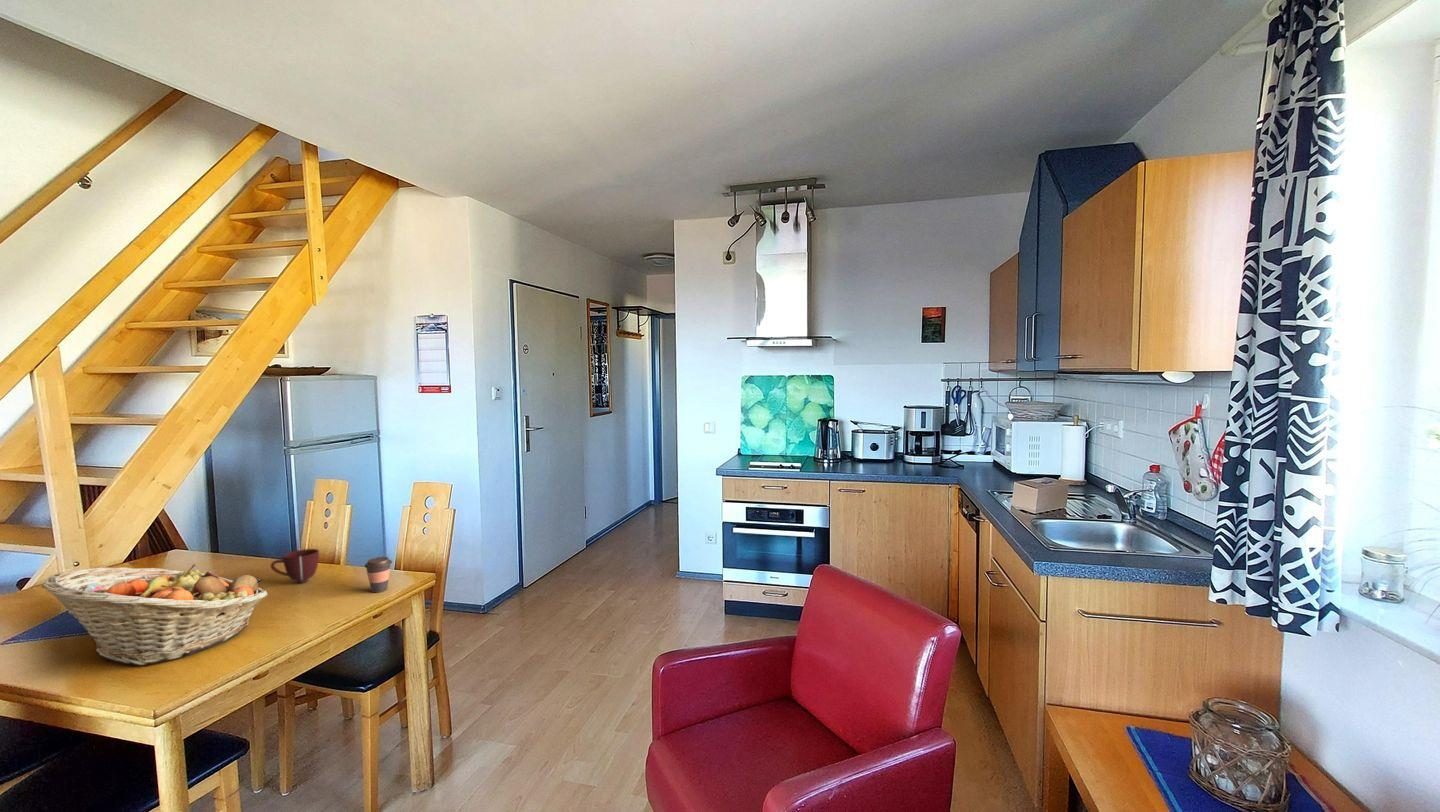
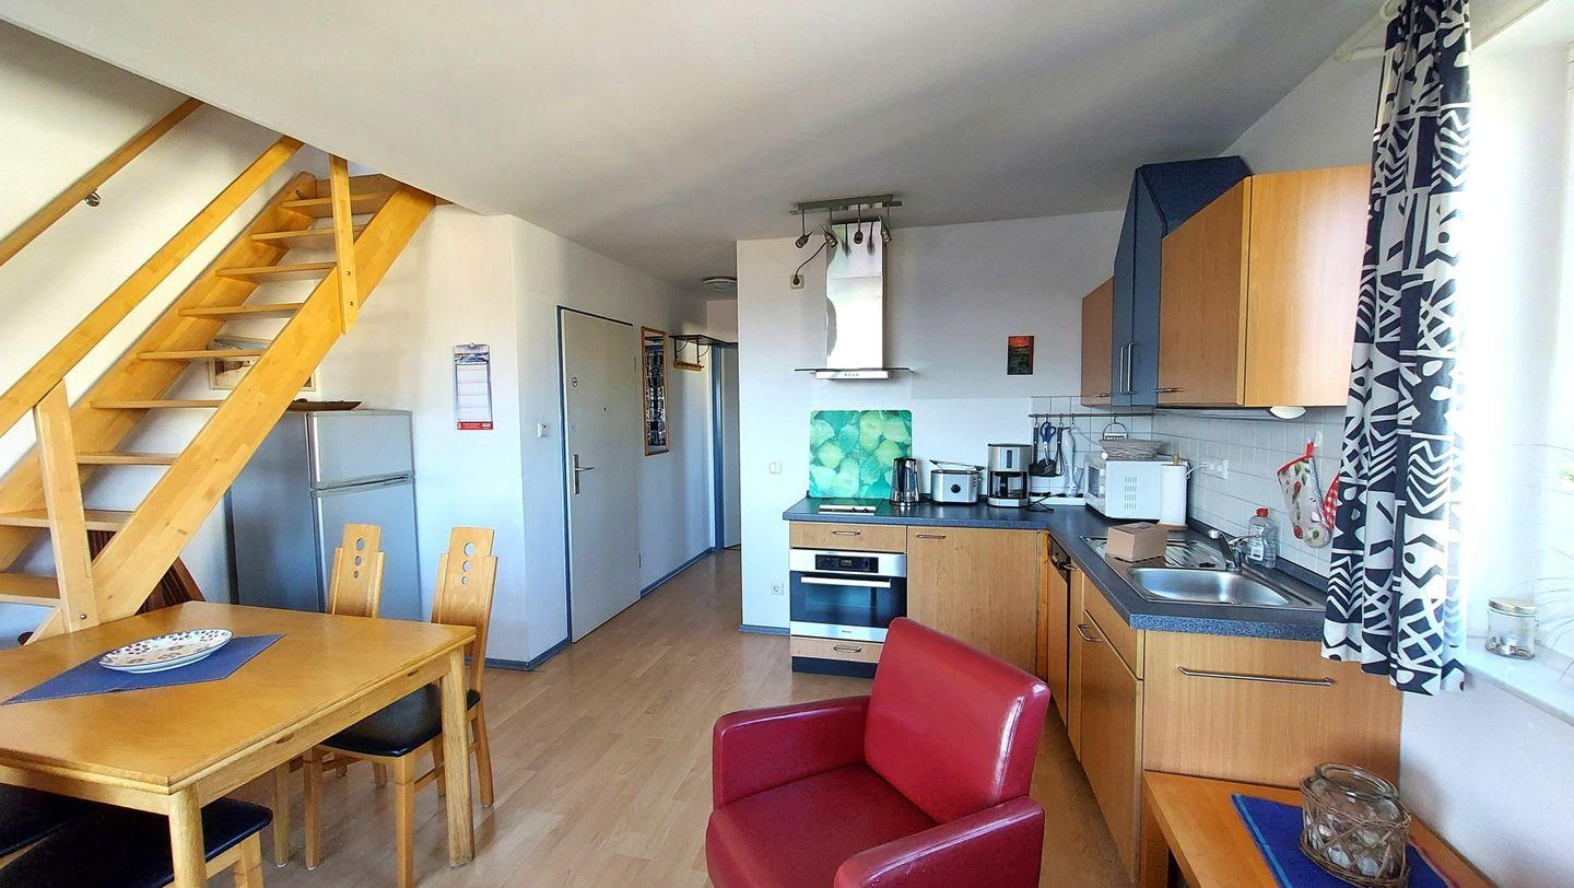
- coffee cup [363,556,393,593]
- fruit basket [41,563,269,666]
- mug [270,548,320,584]
